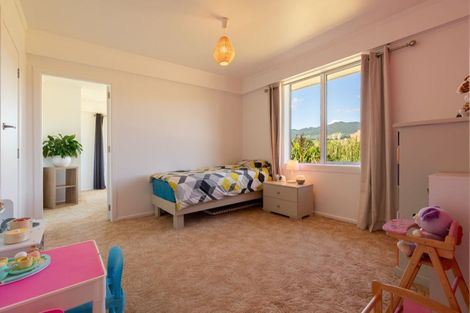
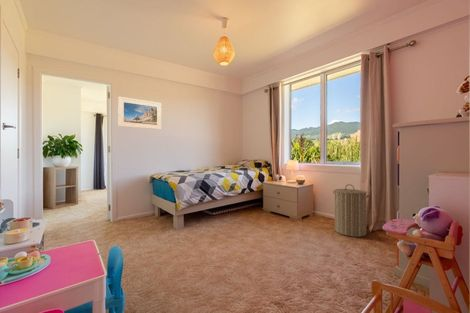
+ laundry hamper [332,183,371,238]
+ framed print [117,96,162,131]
